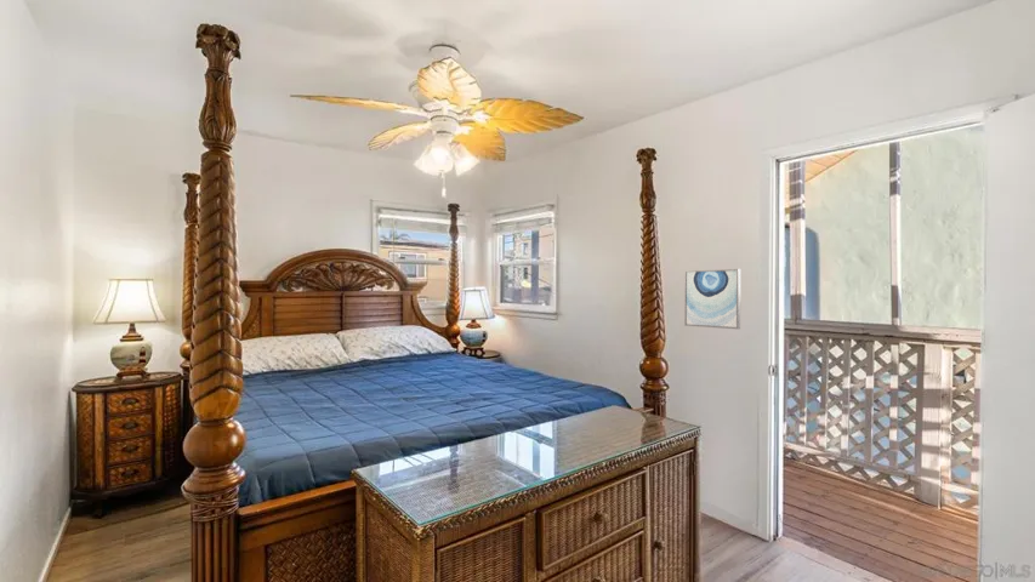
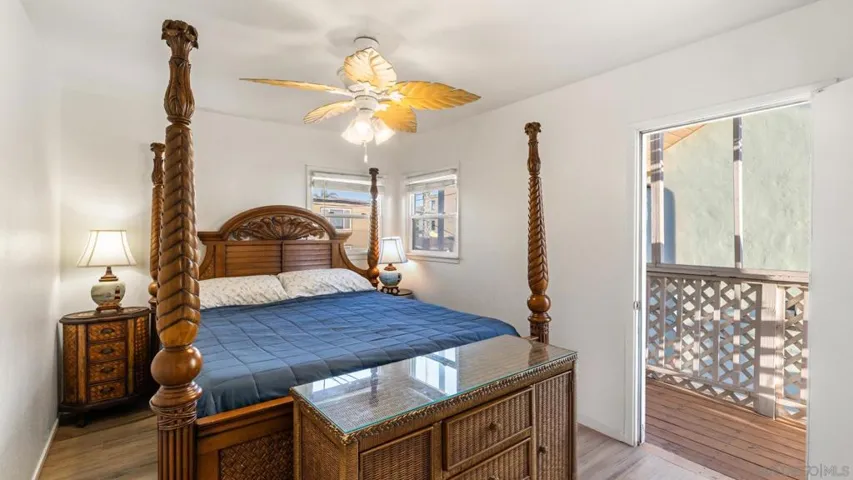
- wall art [683,268,741,330]
